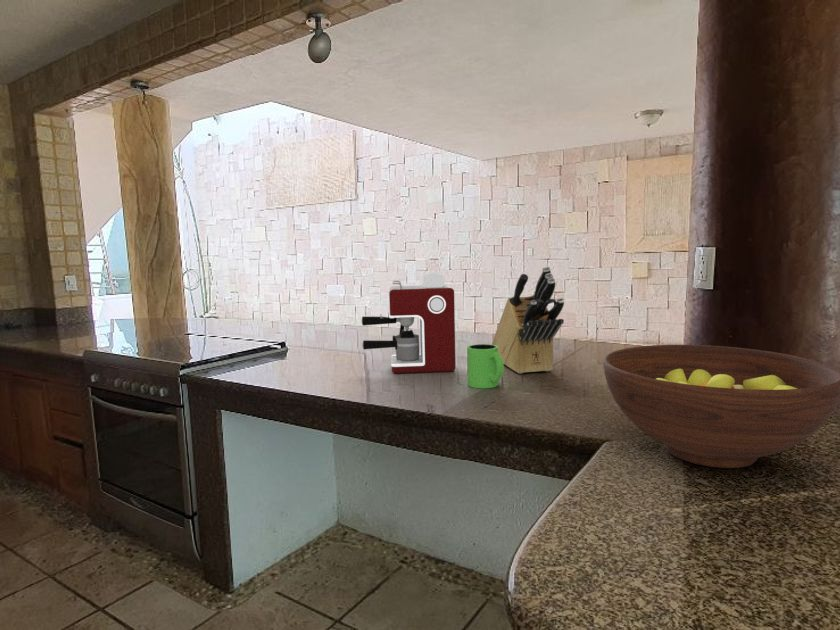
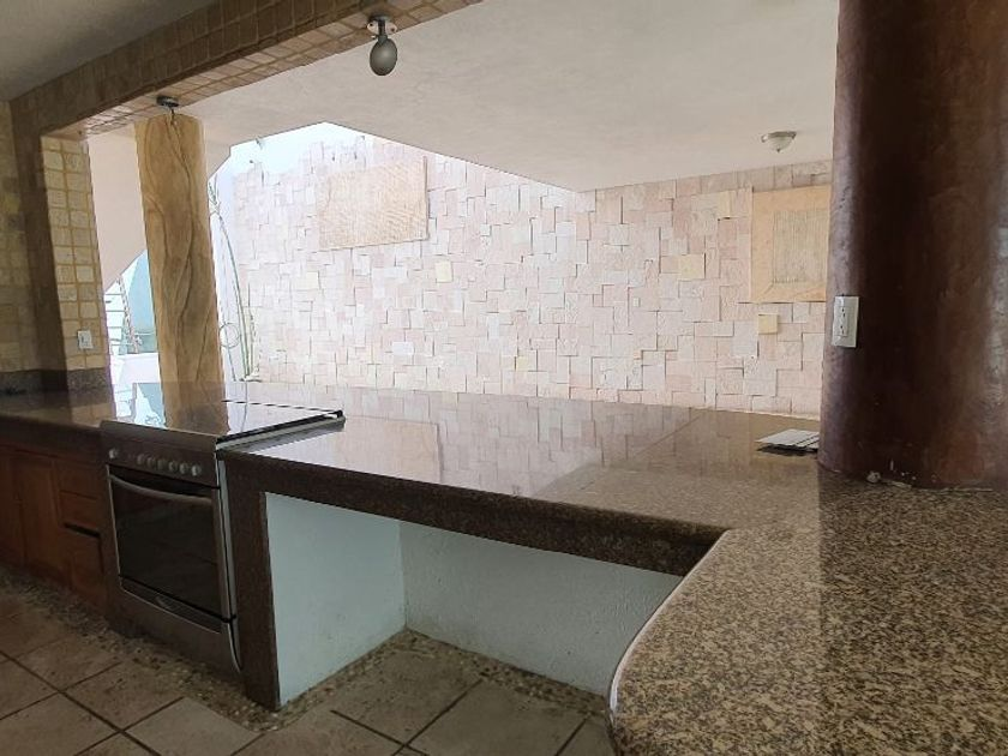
- fruit bowl [603,344,840,469]
- mug [466,343,505,389]
- coffee maker [361,271,457,374]
- knife block [491,266,565,375]
